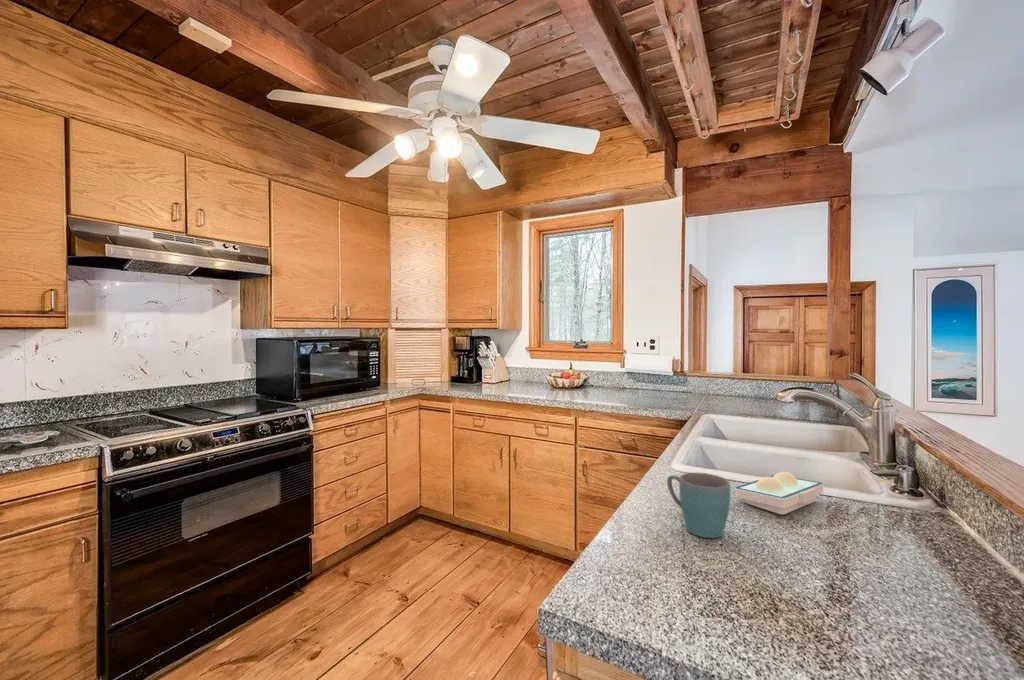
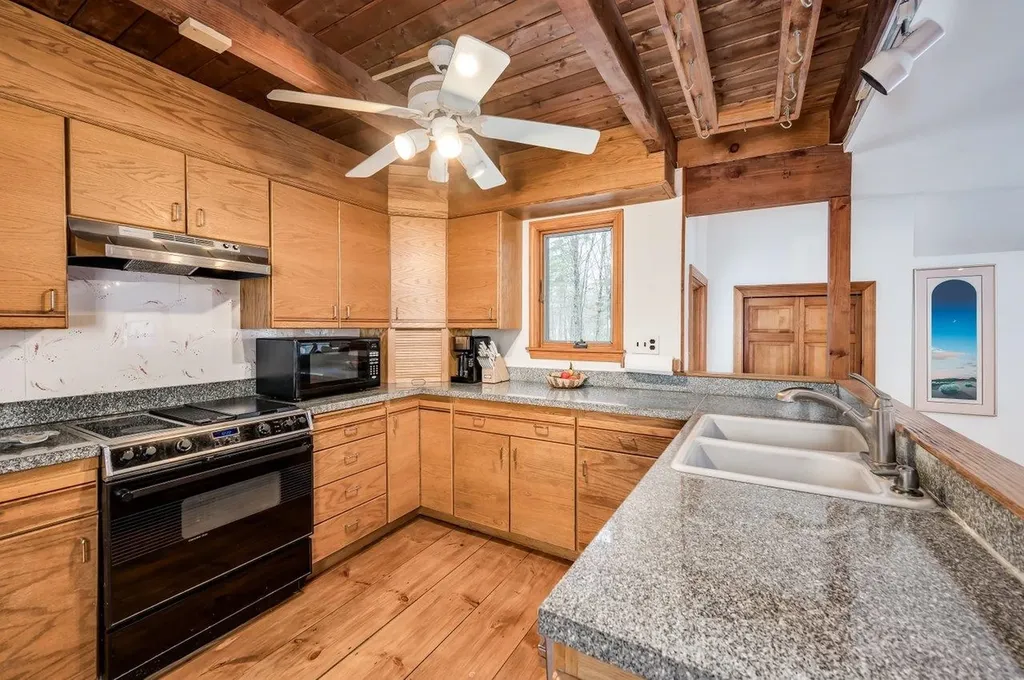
- serving tray [735,471,824,515]
- mug [666,472,731,539]
